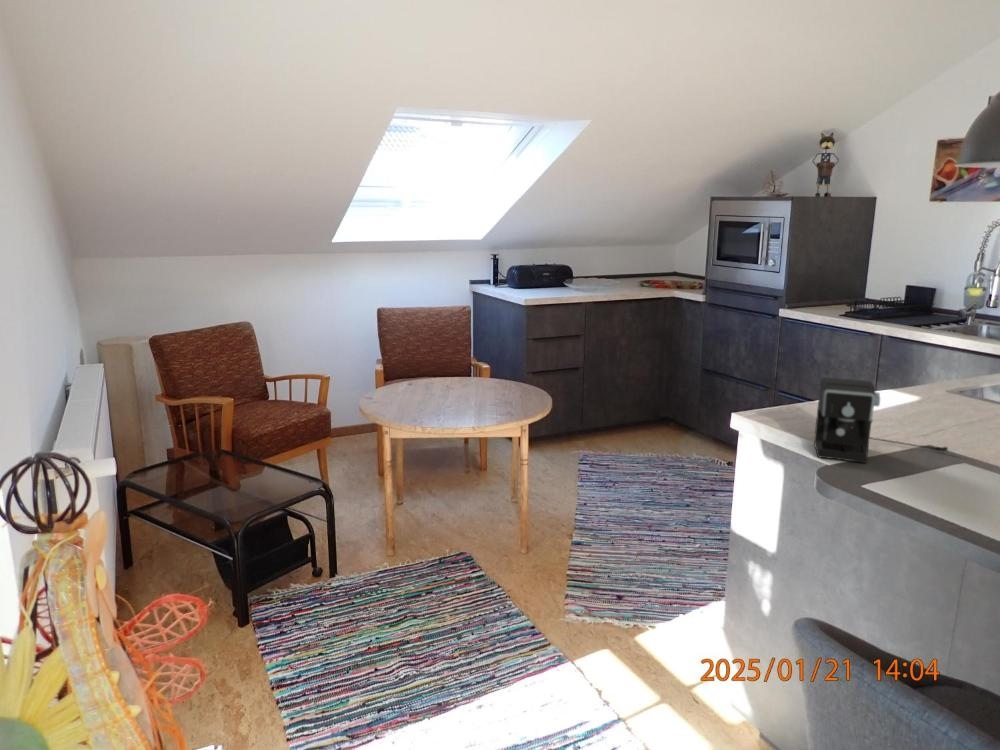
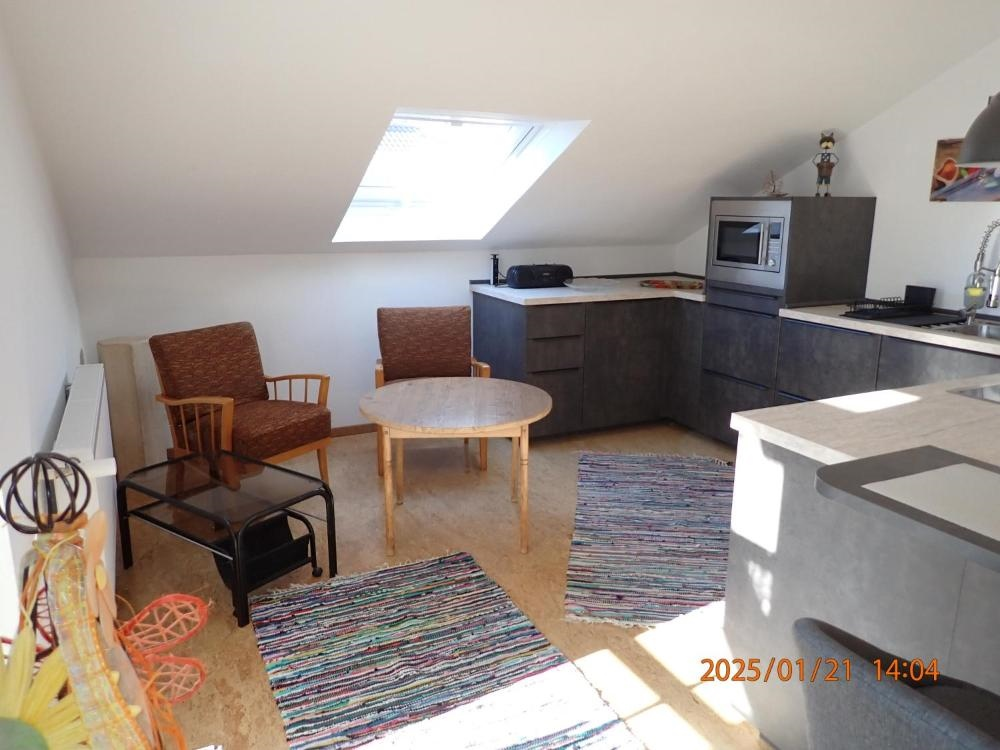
- coffee maker [813,376,949,464]
